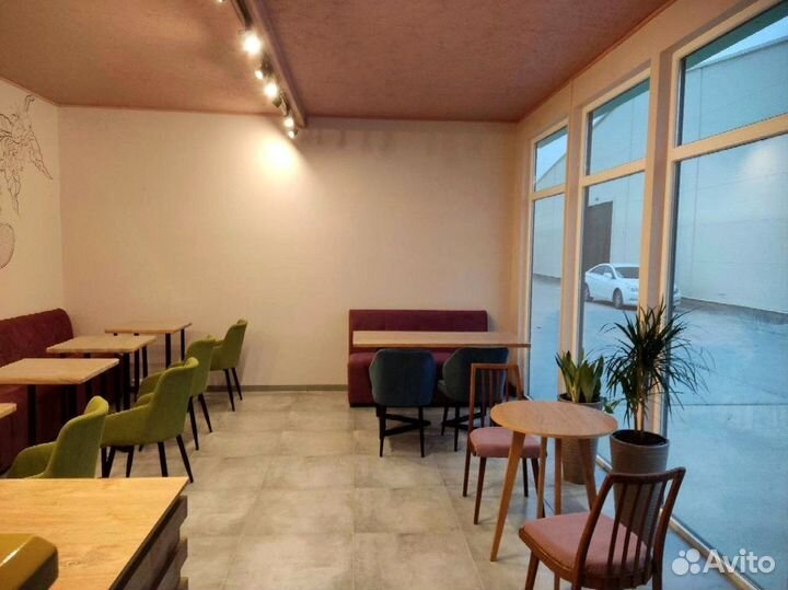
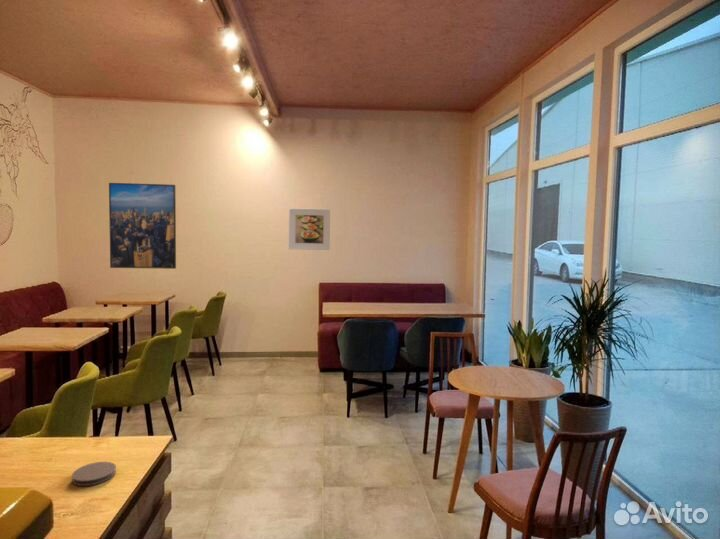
+ coaster [71,461,117,487]
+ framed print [108,182,177,270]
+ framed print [288,207,331,251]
